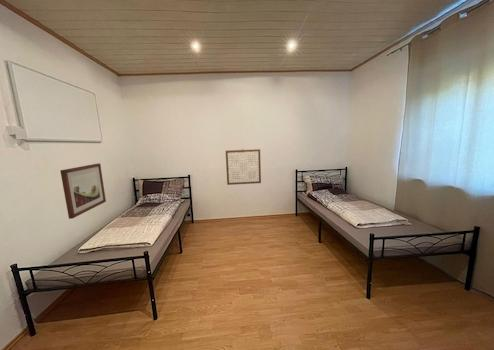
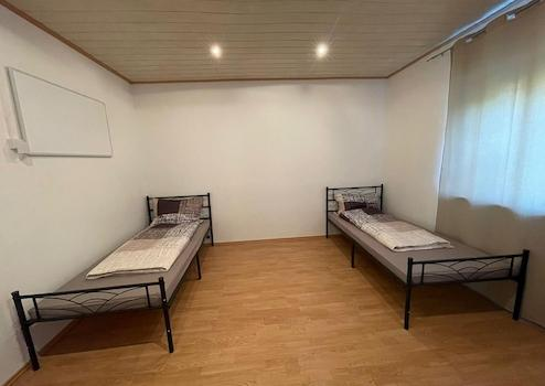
- wall art [59,162,107,220]
- wall art [225,148,262,186]
